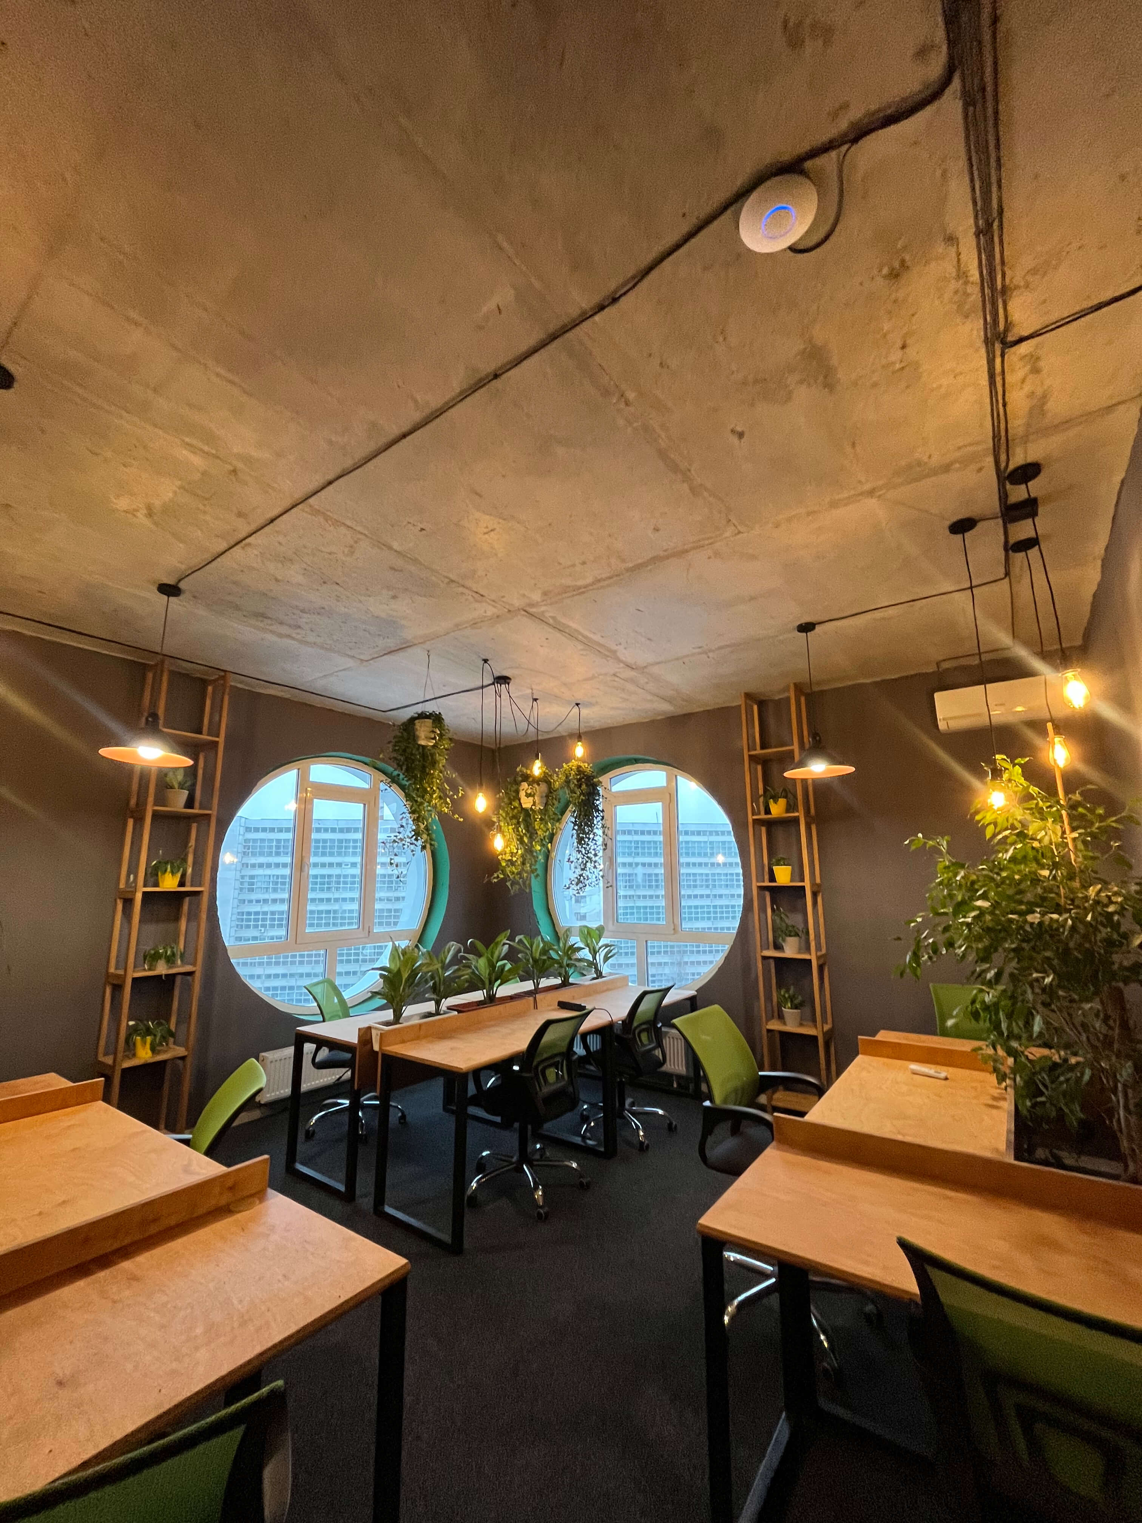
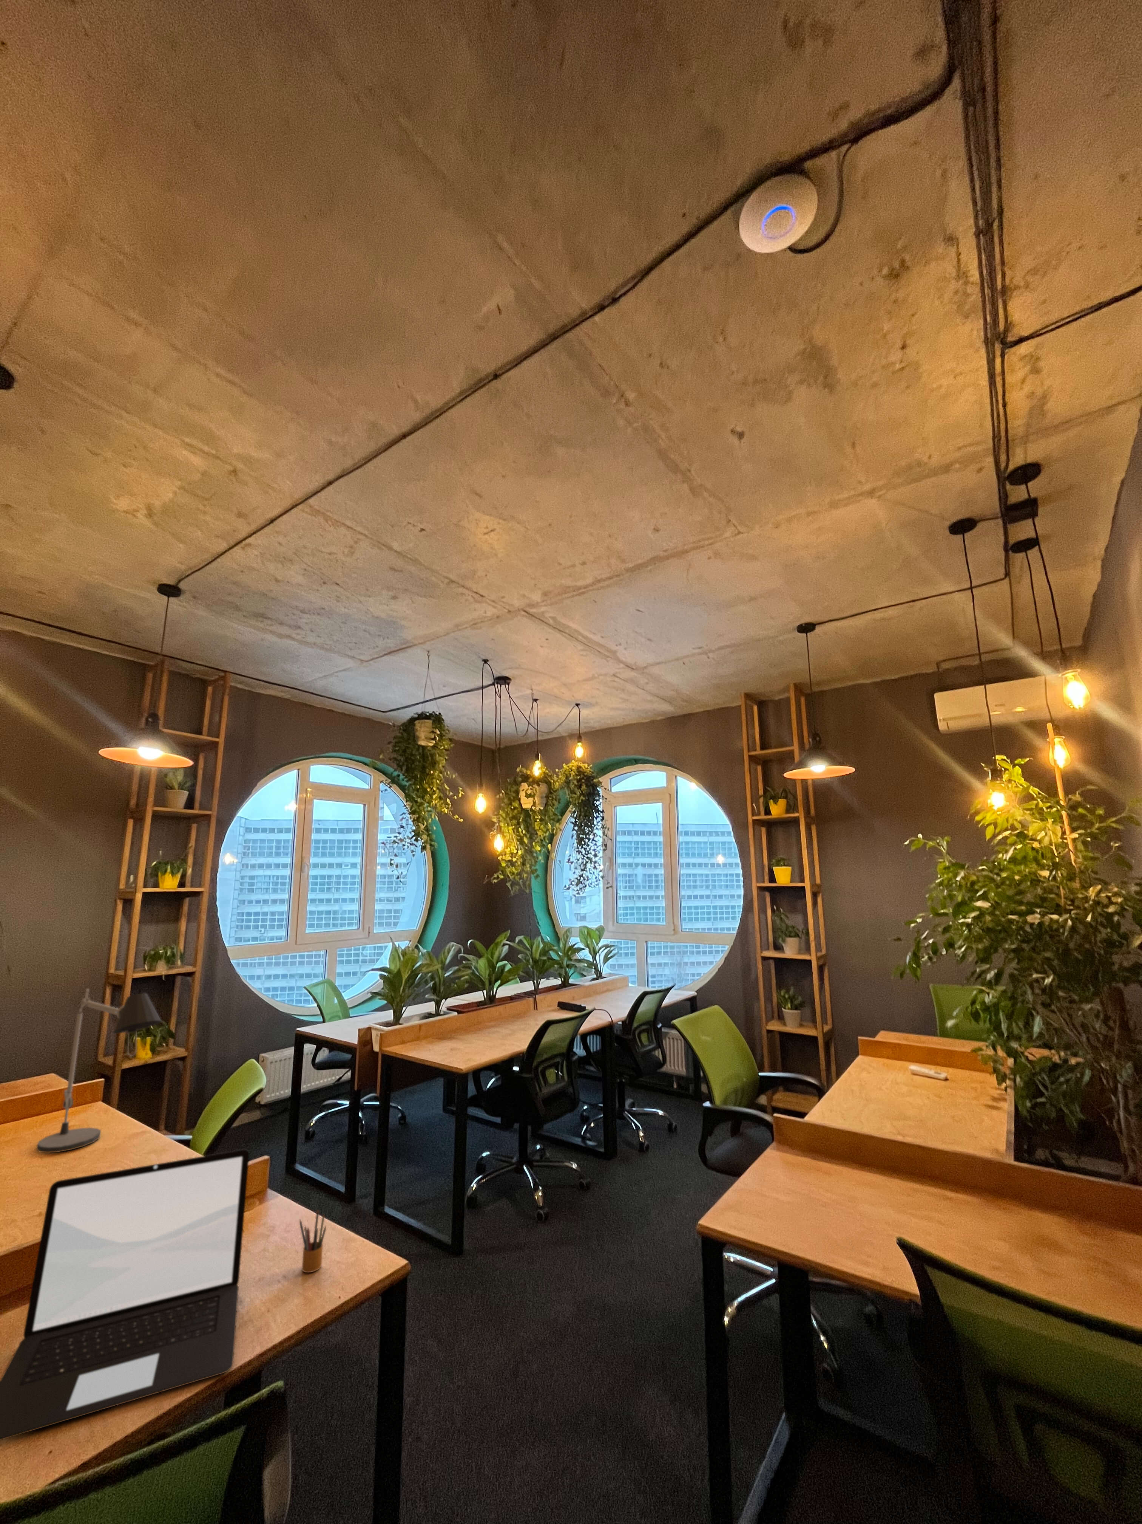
+ laptop [0,1150,250,1441]
+ pencil box [299,1208,326,1273]
+ desk lamp [36,989,162,1153]
